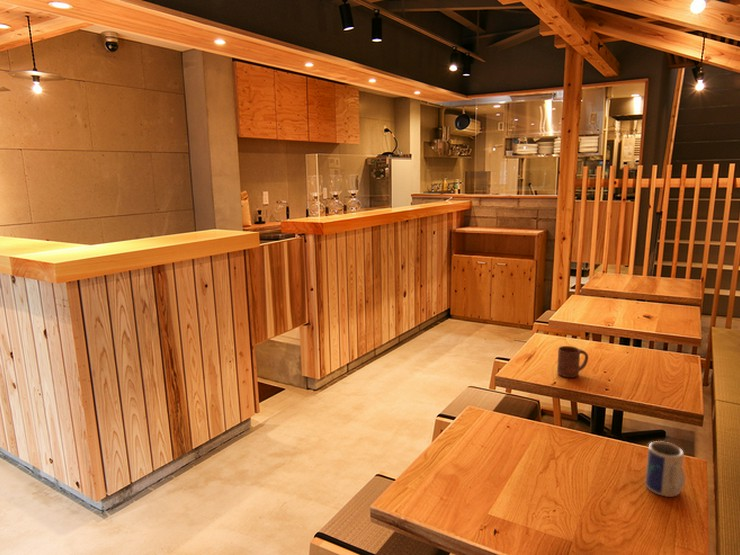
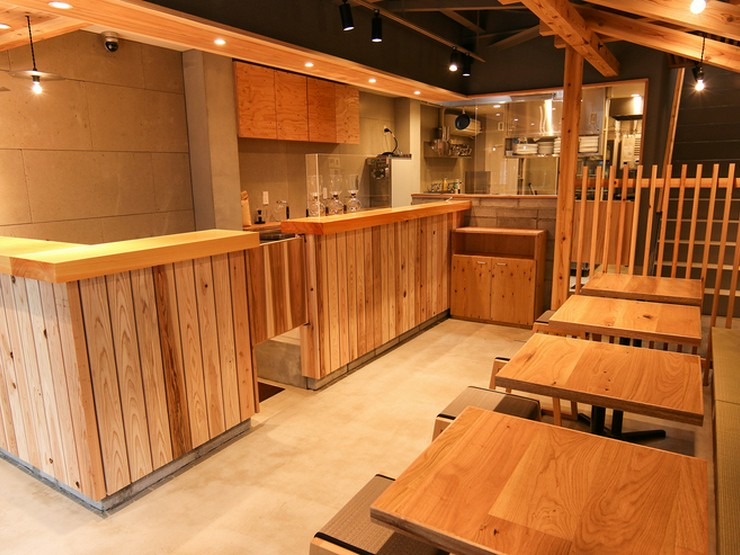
- cup [556,345,589,379]
- mug [644,440,687,498]
